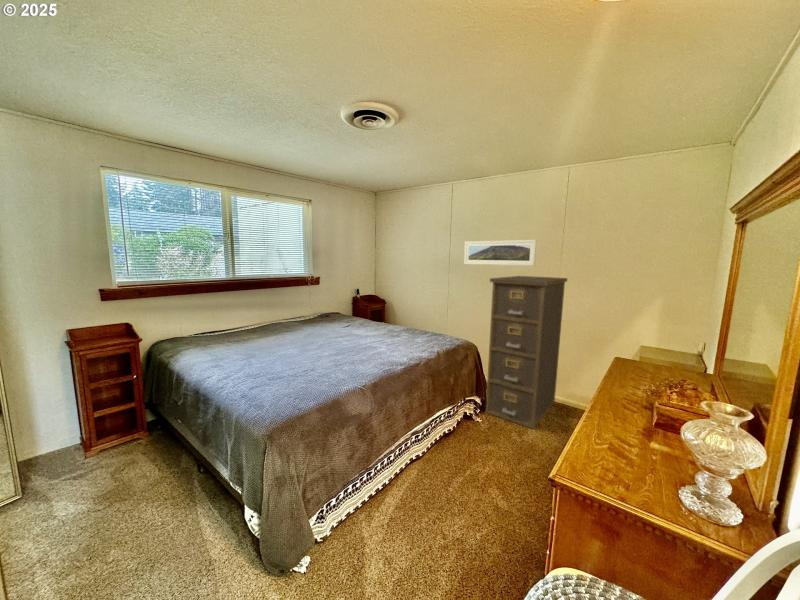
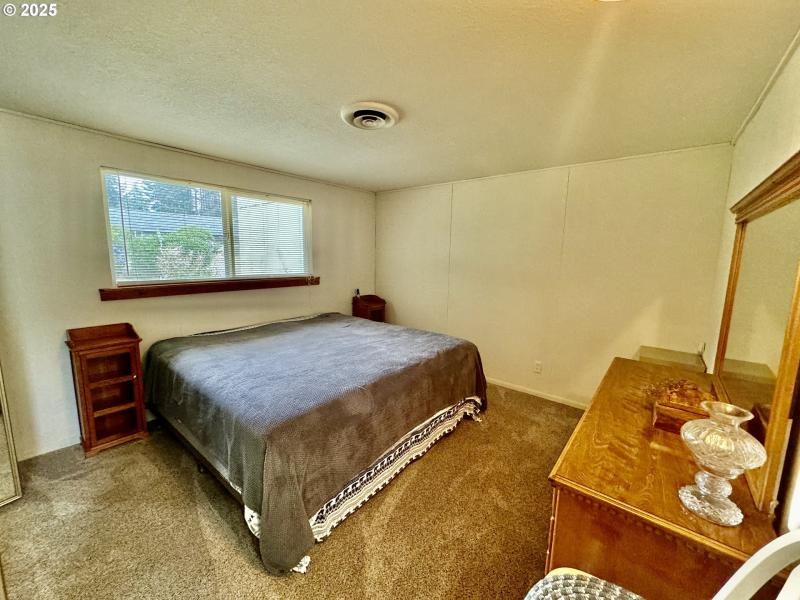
- filing cabinet [485,275,568,430]
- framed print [463,239,538,267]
